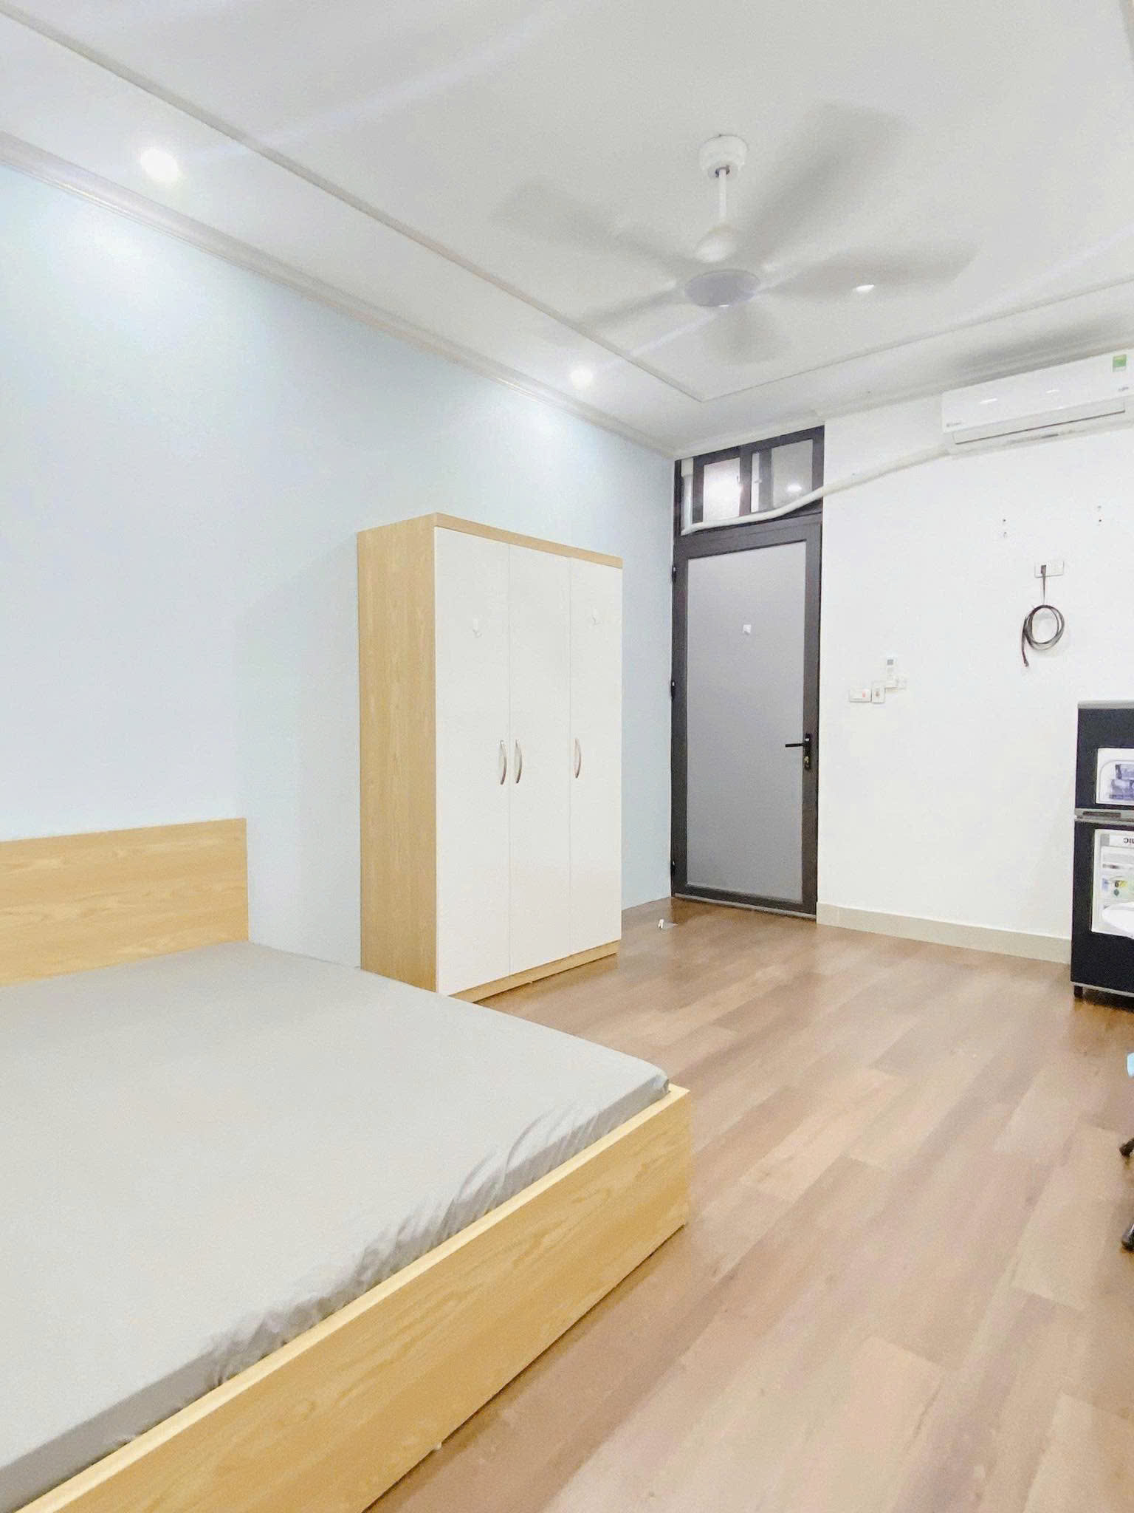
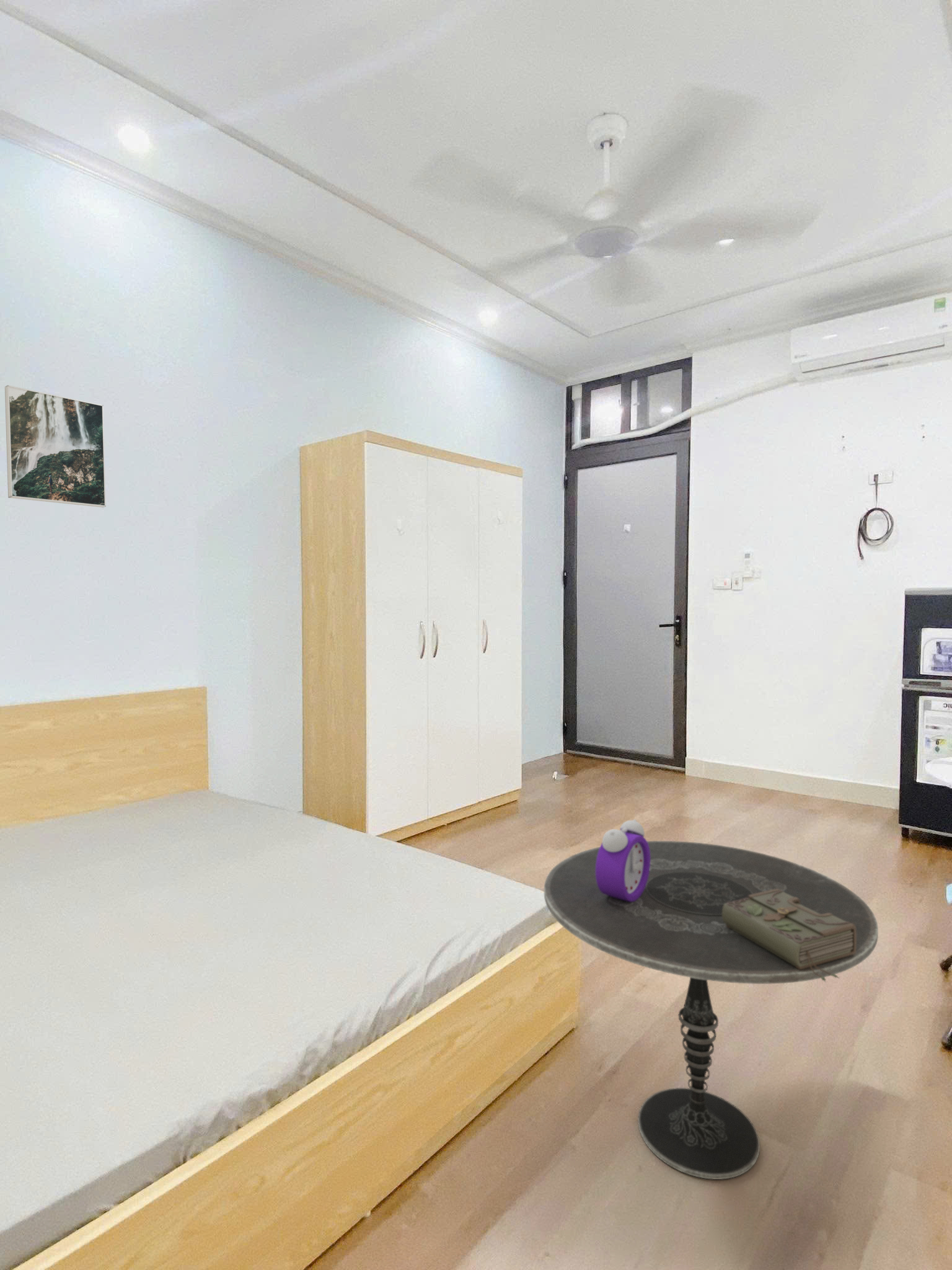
+ diary [722,889,857,983]
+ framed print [4,384,107,508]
+ alarm clock [596,819,650,902]
+ side table [544,840,879,1180]
